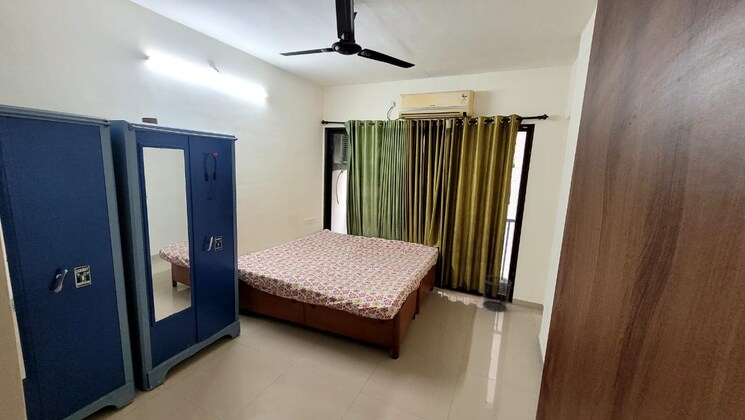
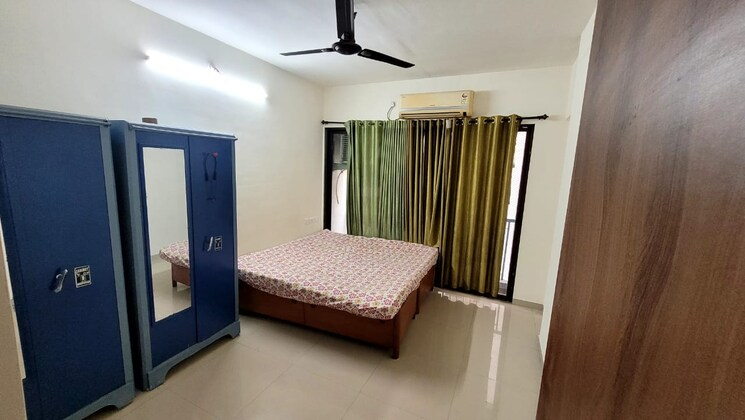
- waste bin [482,275,512,312]
